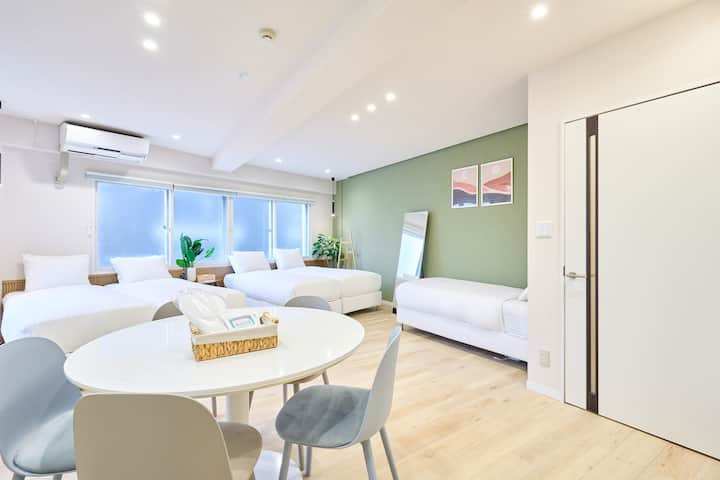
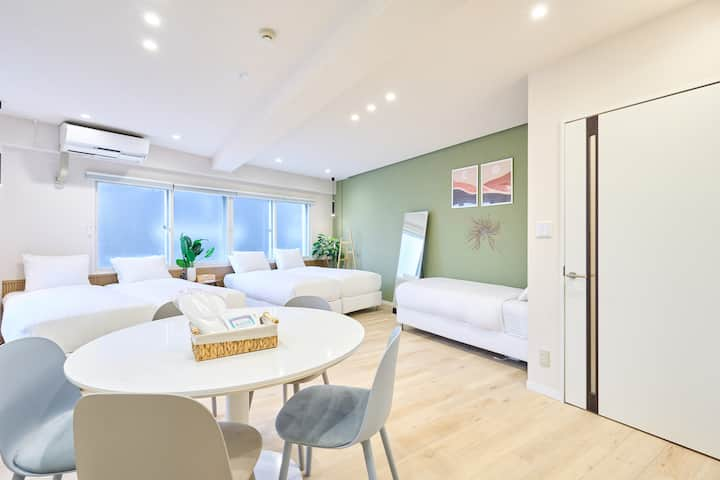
+ wall sculpture [463,214,502,254]
